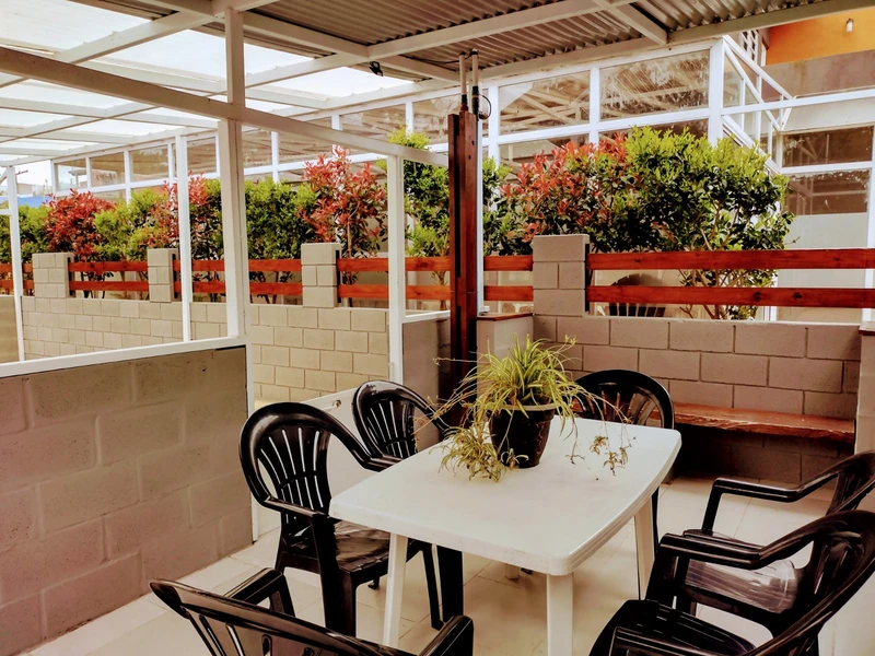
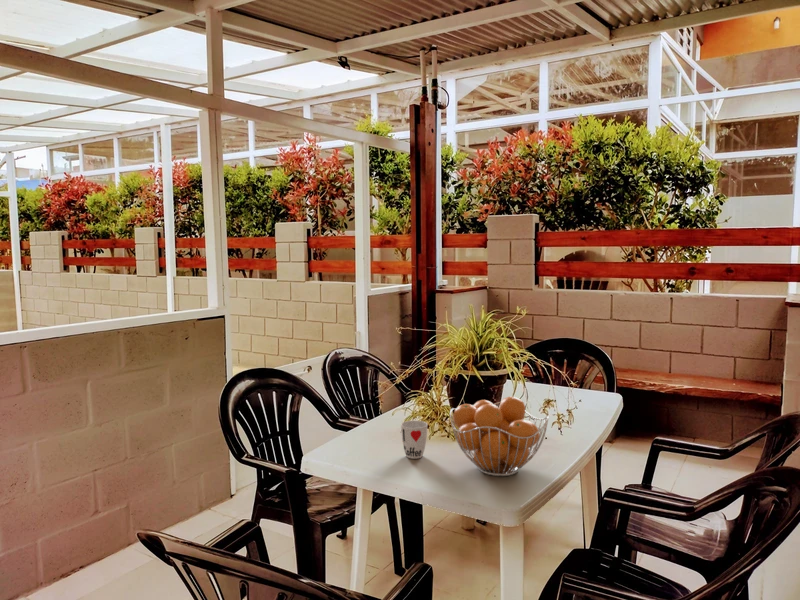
+ cup [400,420,428,460]
+ fruit basket [449,396,550,477]
